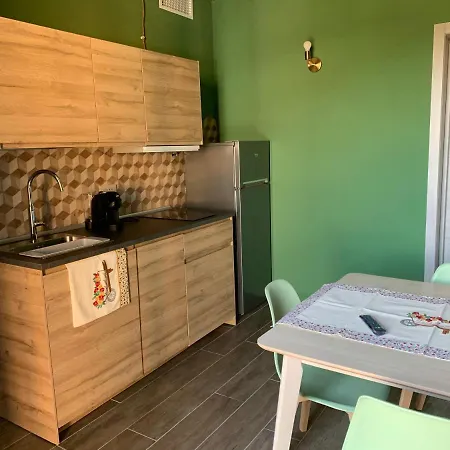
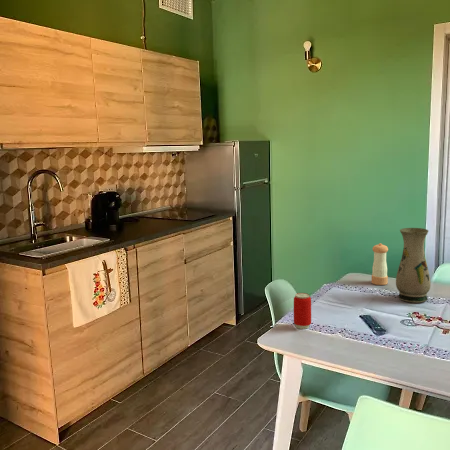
+ beverage can [293,292,312,330]
+ pepper shaker [371,242,389,286]
+ vase [395,227,432,304]
